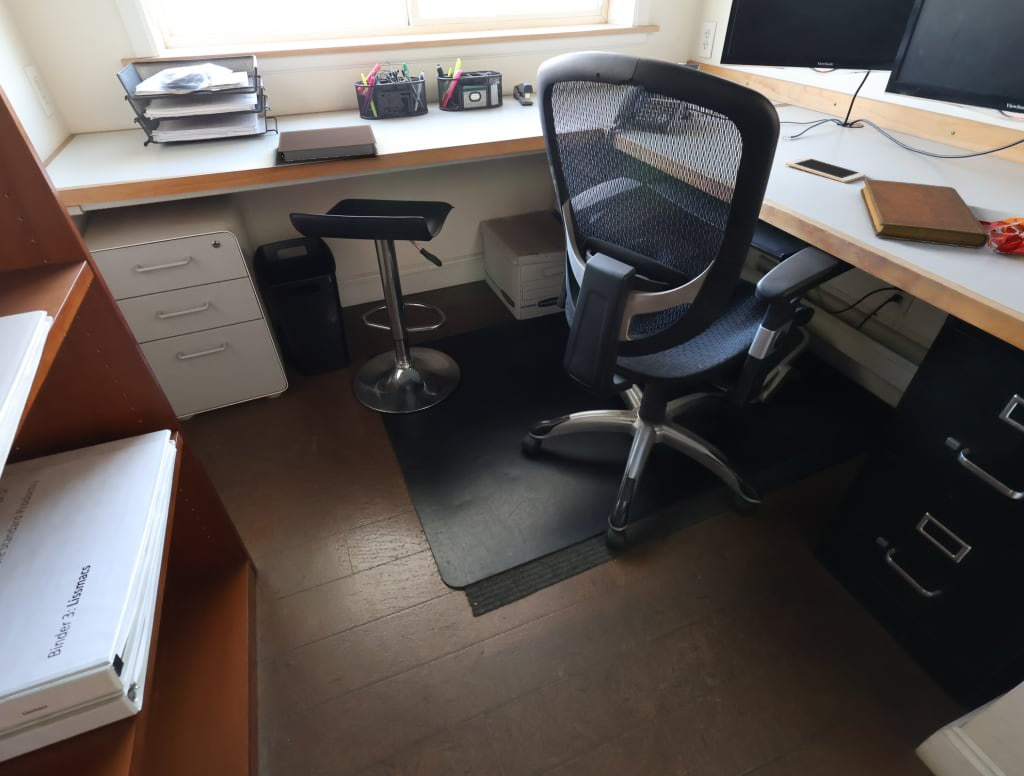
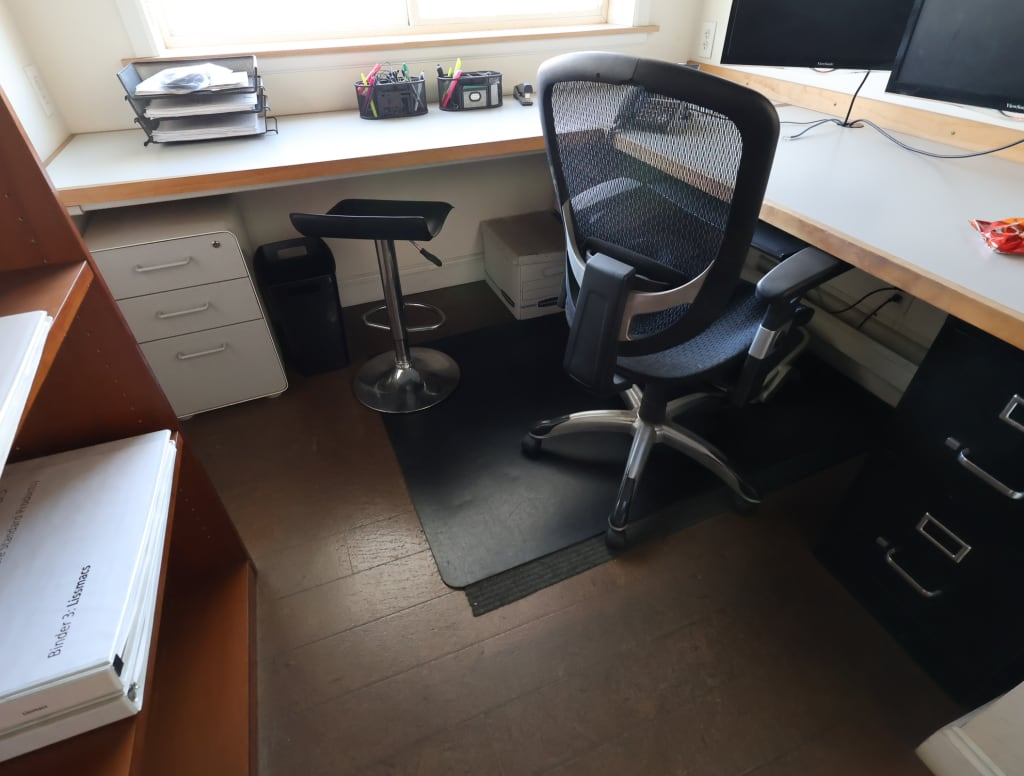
- cell phone [784,156,867,184]
- notebook [277,124,379,163]
- notebook [859,178,991,249]
